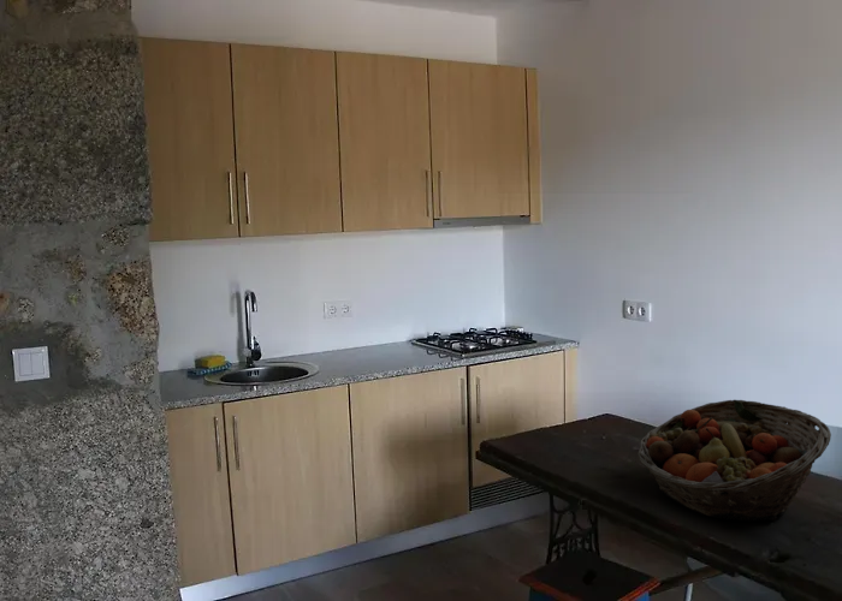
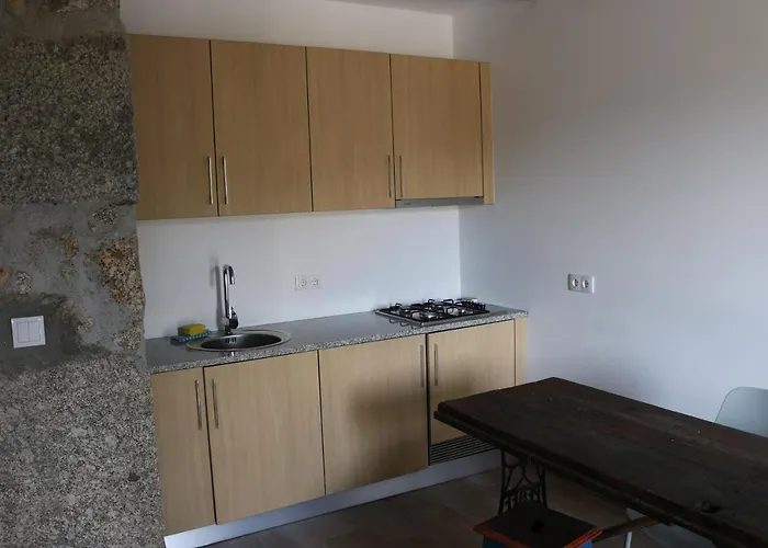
- fruit basket [636,399,832,522]
